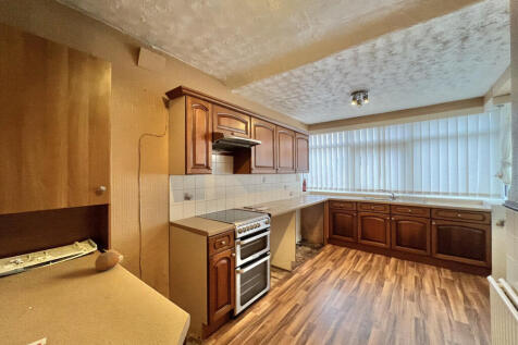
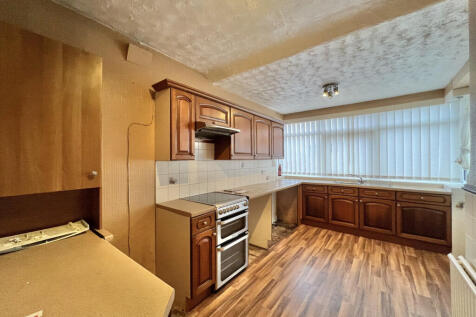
- fruit [94,251,120,272]
